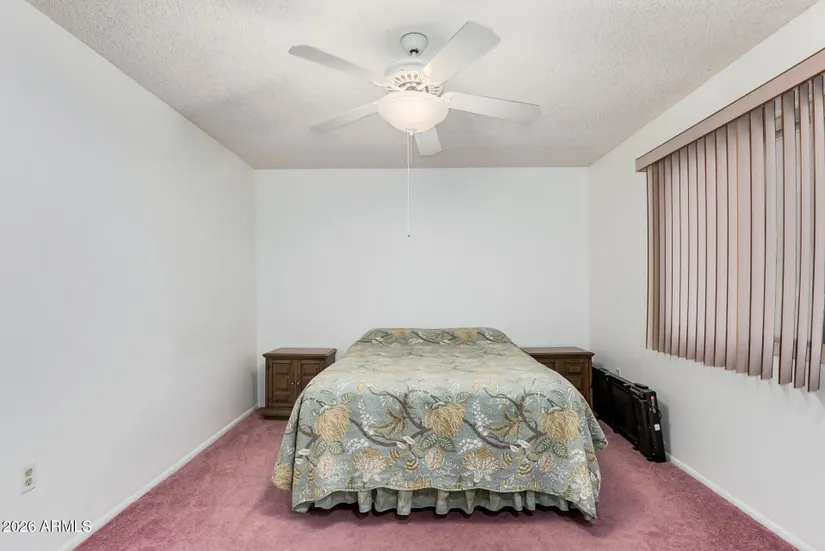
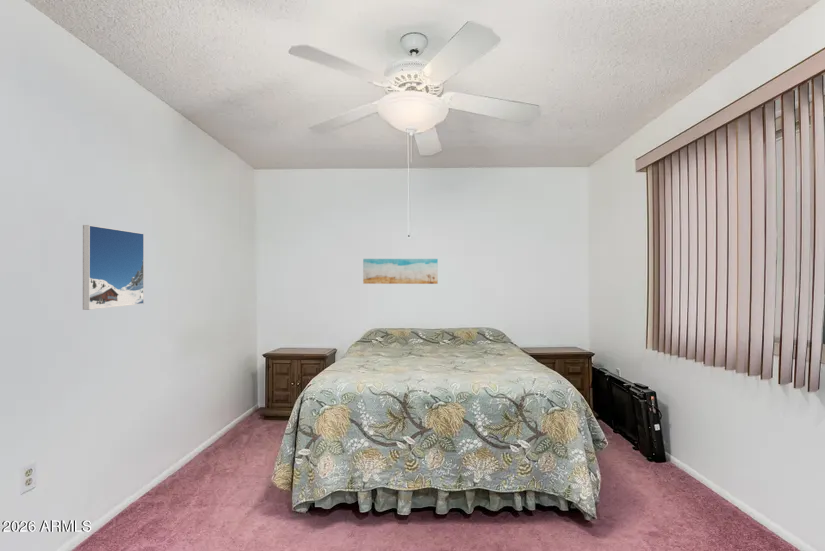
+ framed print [82,224,145,311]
+ wall art [362,258,439,285]
